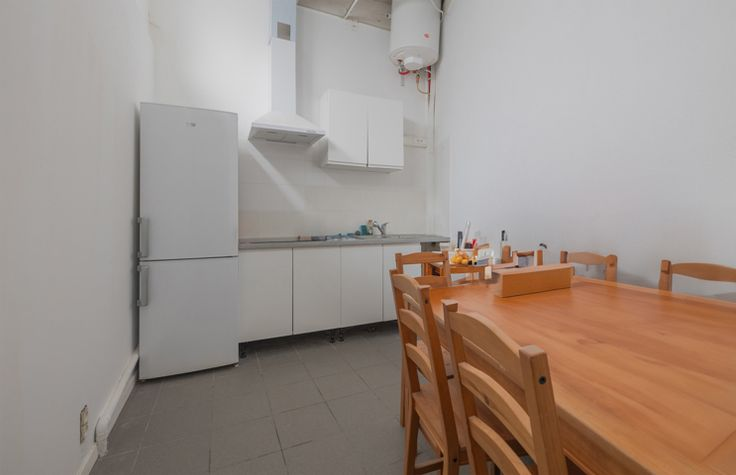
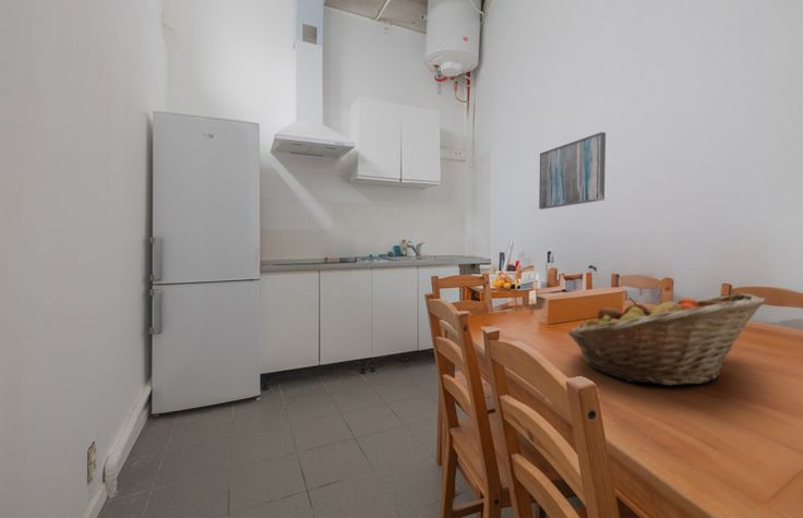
+ wall art [538,131,607,210]
+ fruit basket [567,292,766,387]
